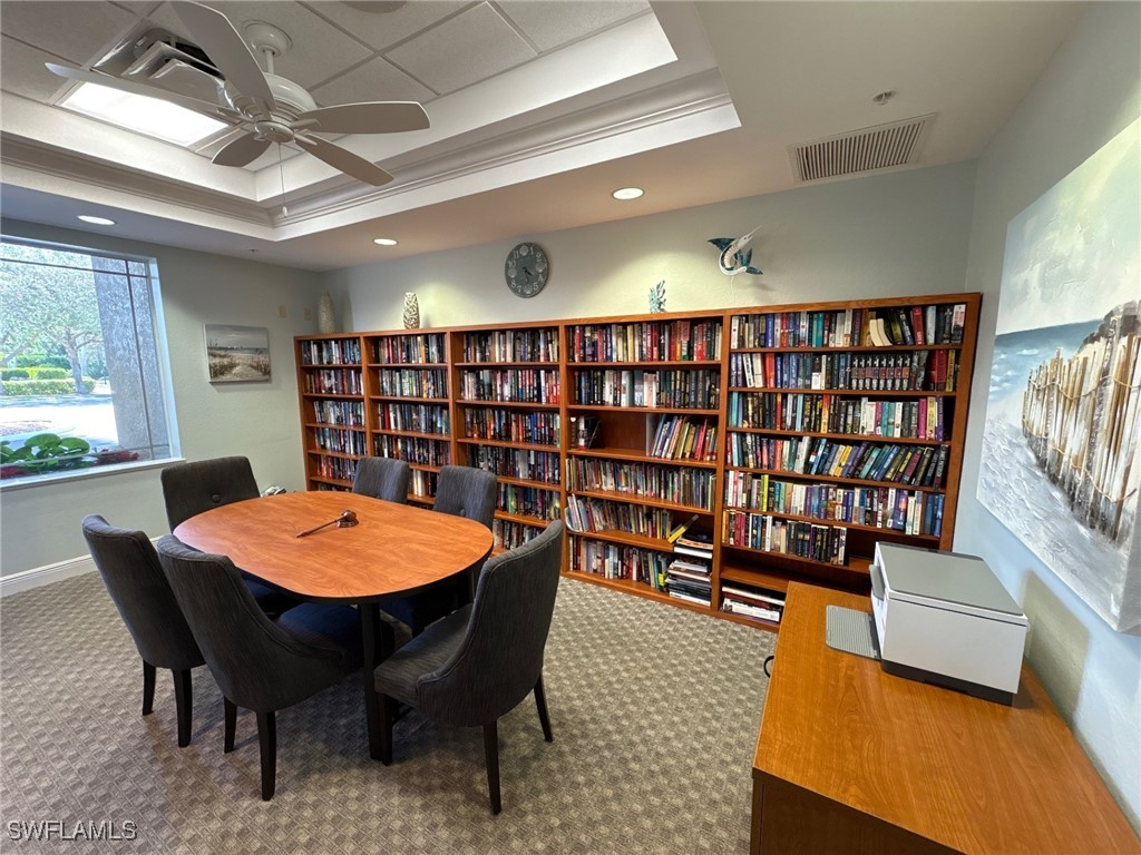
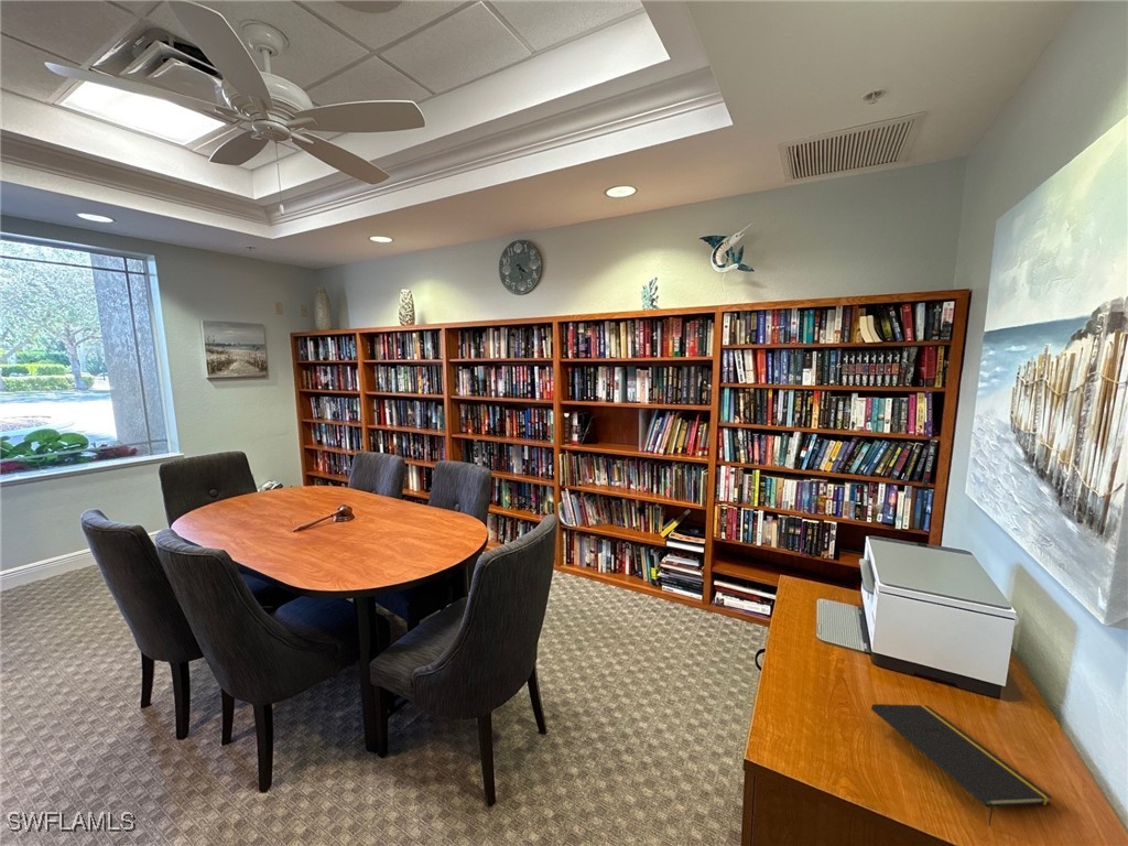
+ notepad [870,703,1053,827]
